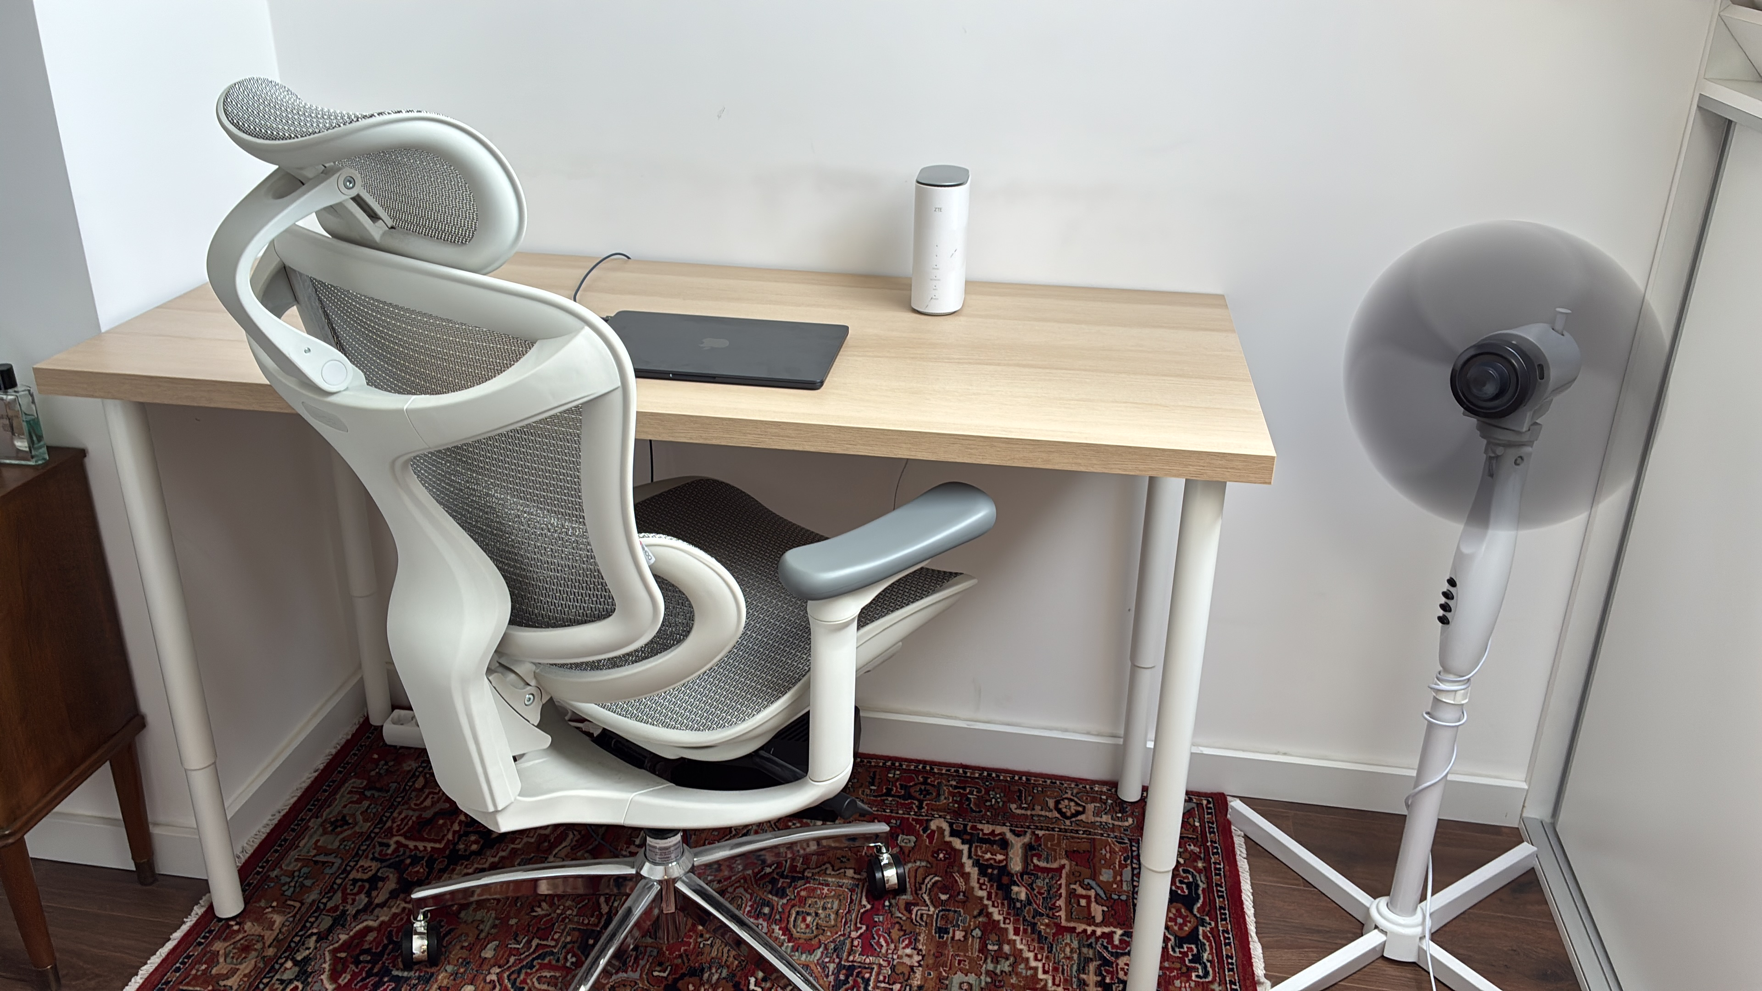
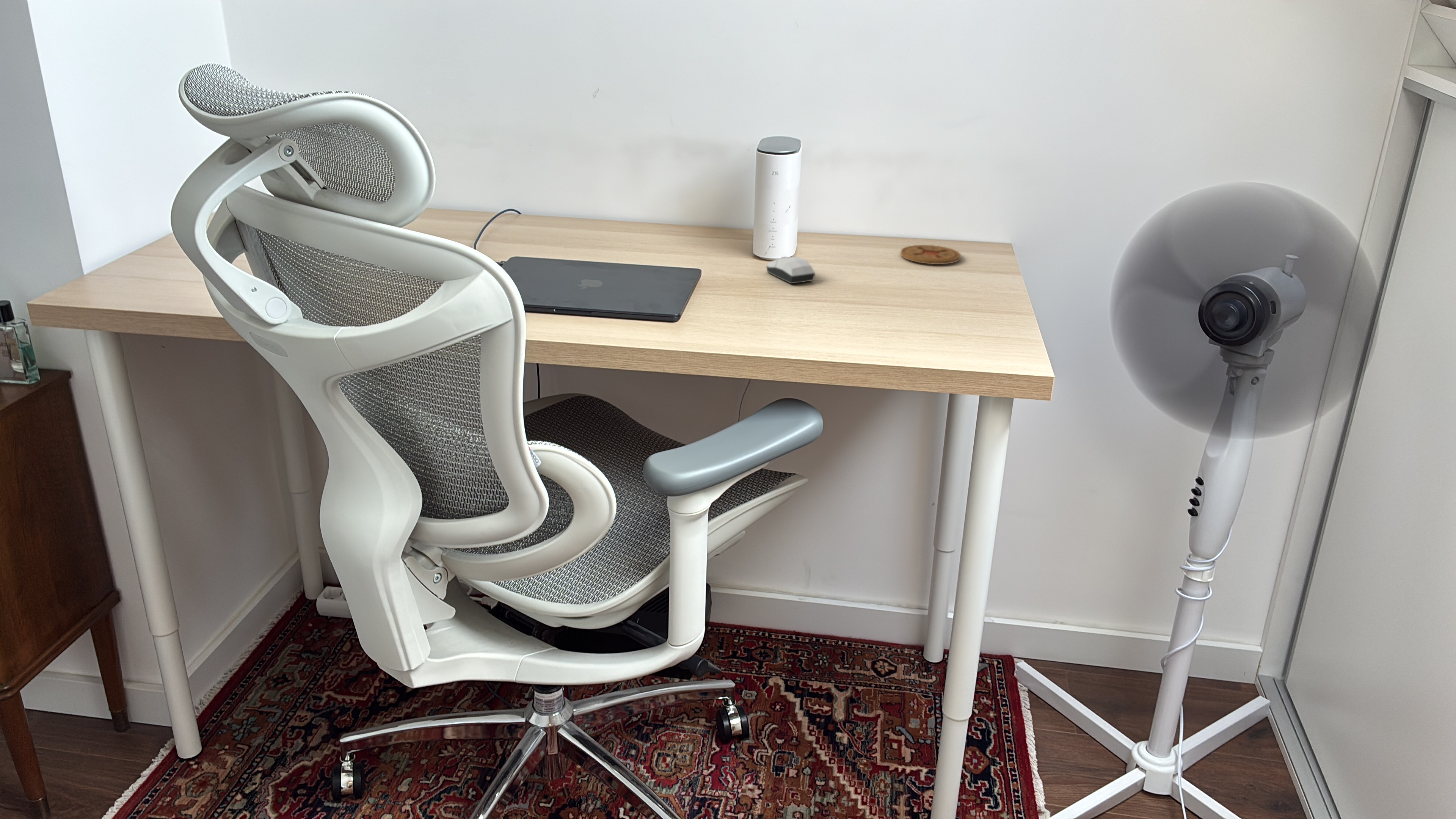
+ coaster [900,245,961,265]
+ computer mouse [766,256,816,284]
